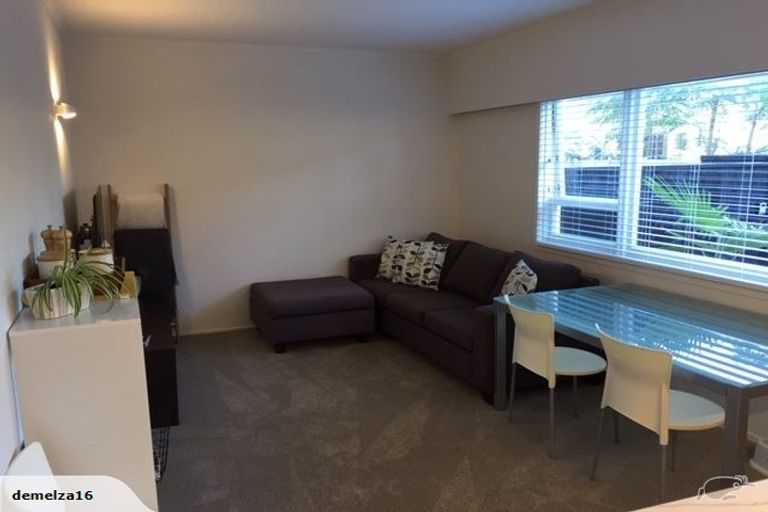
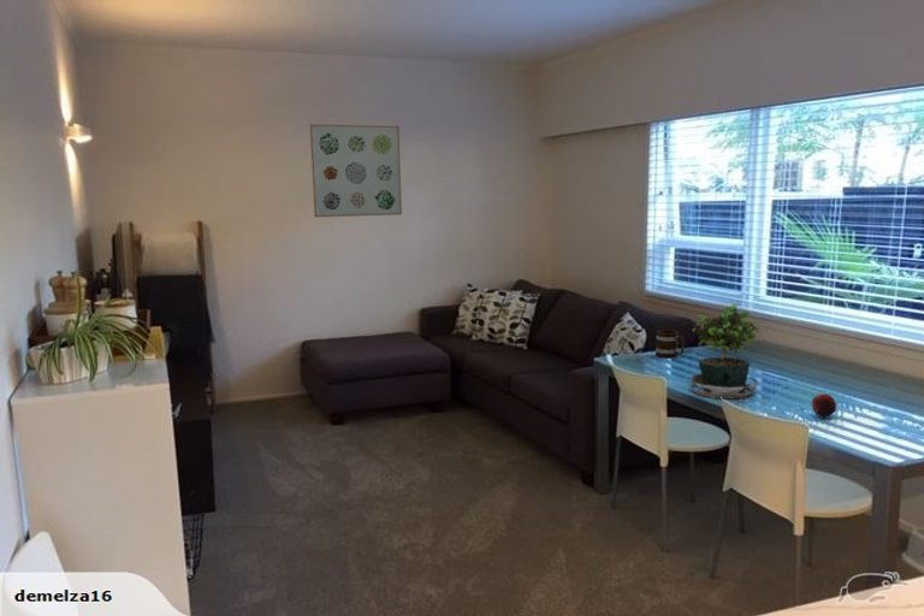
+ potted plant [688,302,765,407]
+ wall art [309,123,403,218]
+ fruit [811,392,837,419]
+ mug [654,328,686,359]
